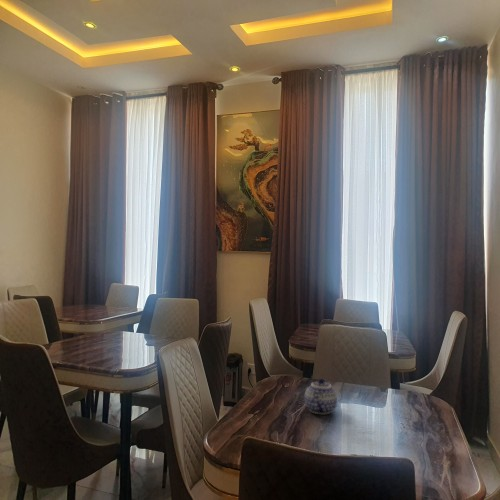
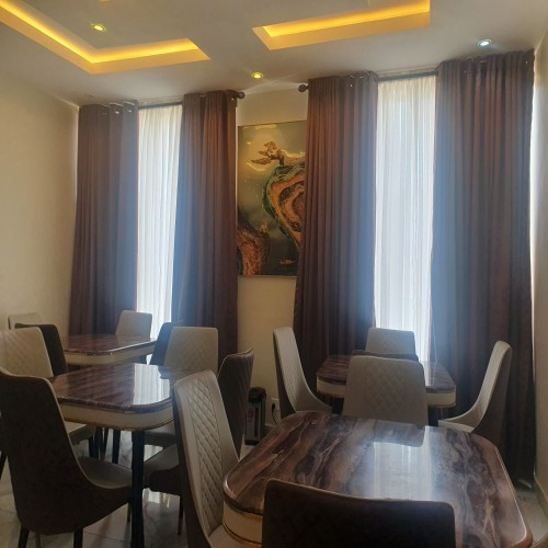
- teapot [304,378,338,415]
